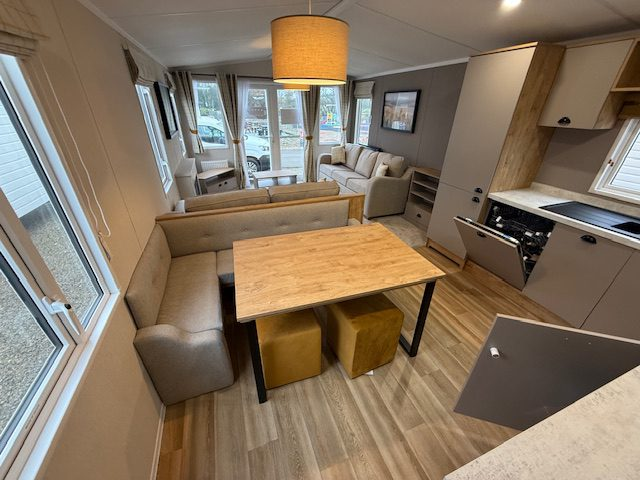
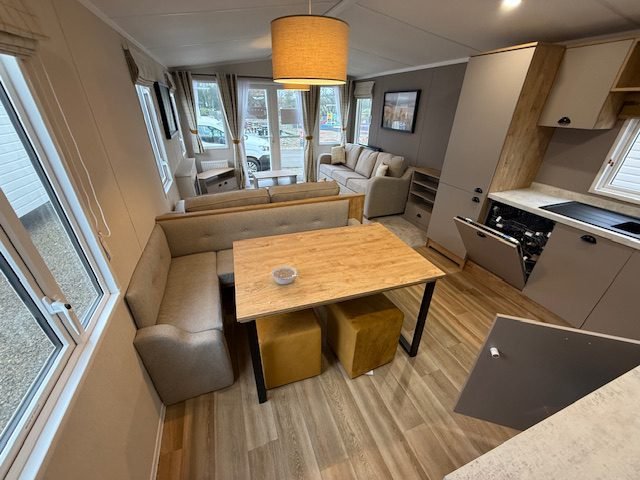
+ legume [270,266,300,285]
